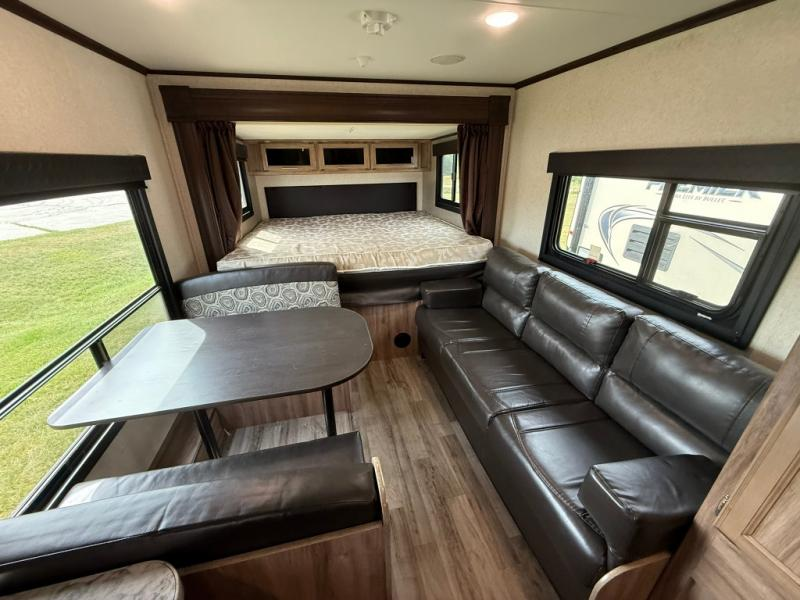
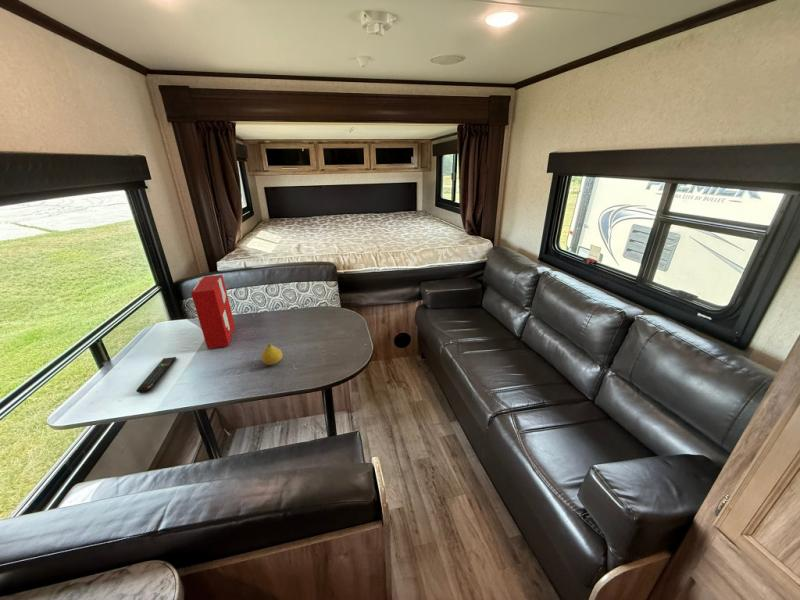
+ cereal box [190,274,236,350]
+ fruit [261,342,283,366]
+ remote control [135,356,177,394]
